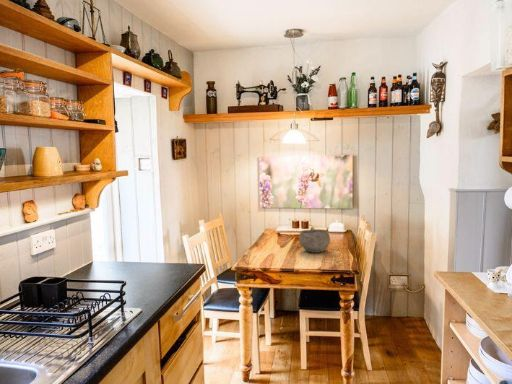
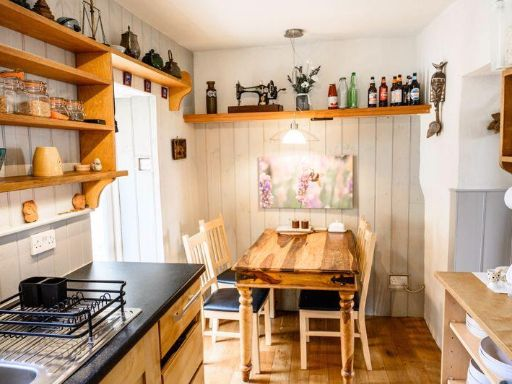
- bowl [298,228,331,254]
